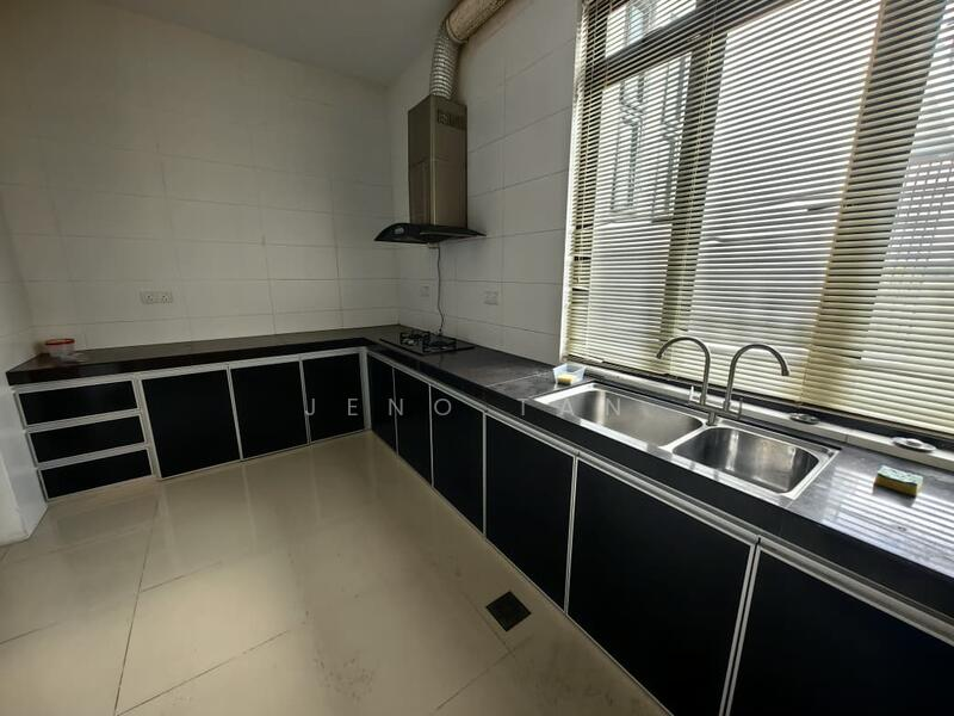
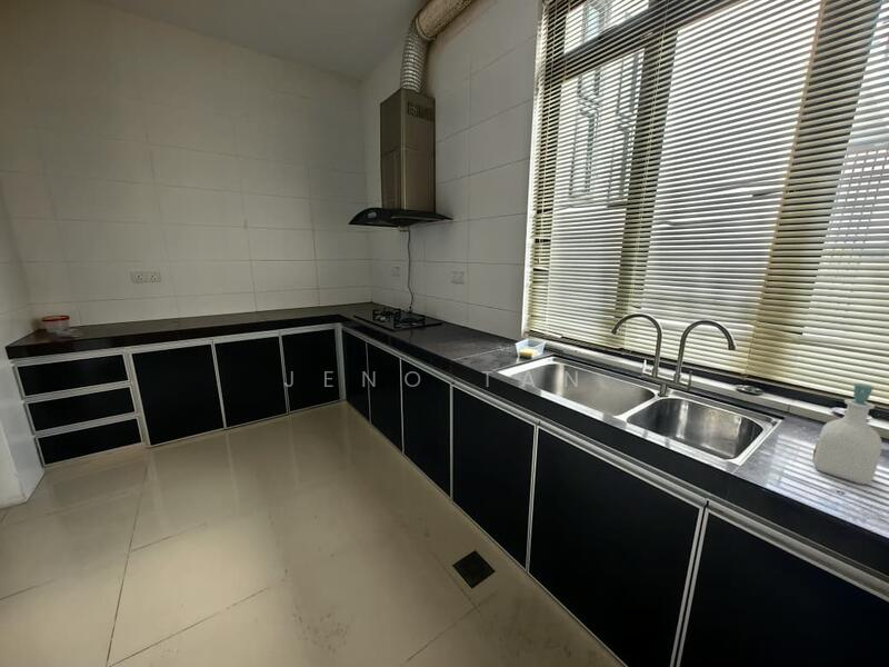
+ soap bottle [812,382,882,486]
